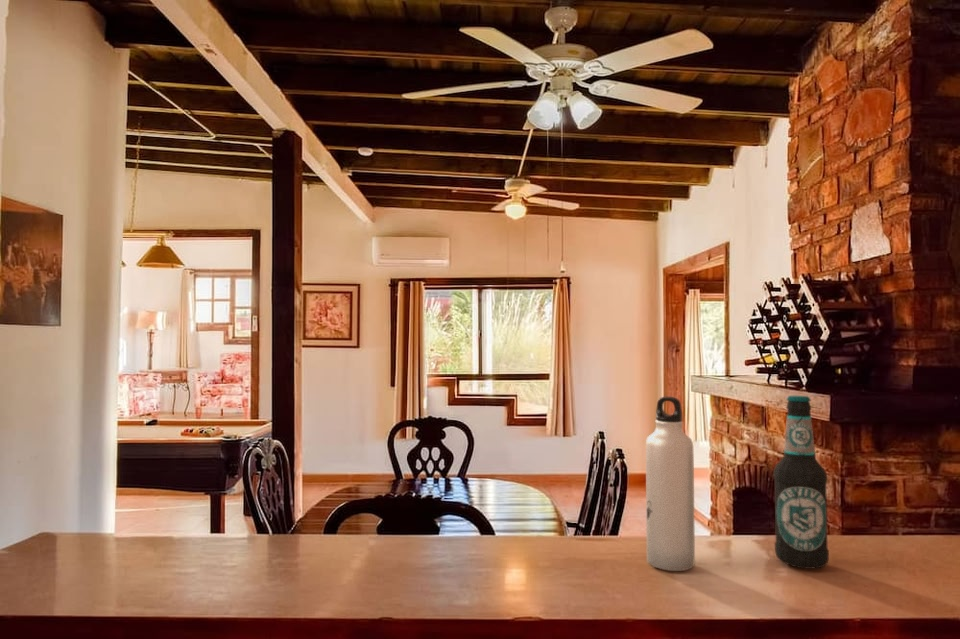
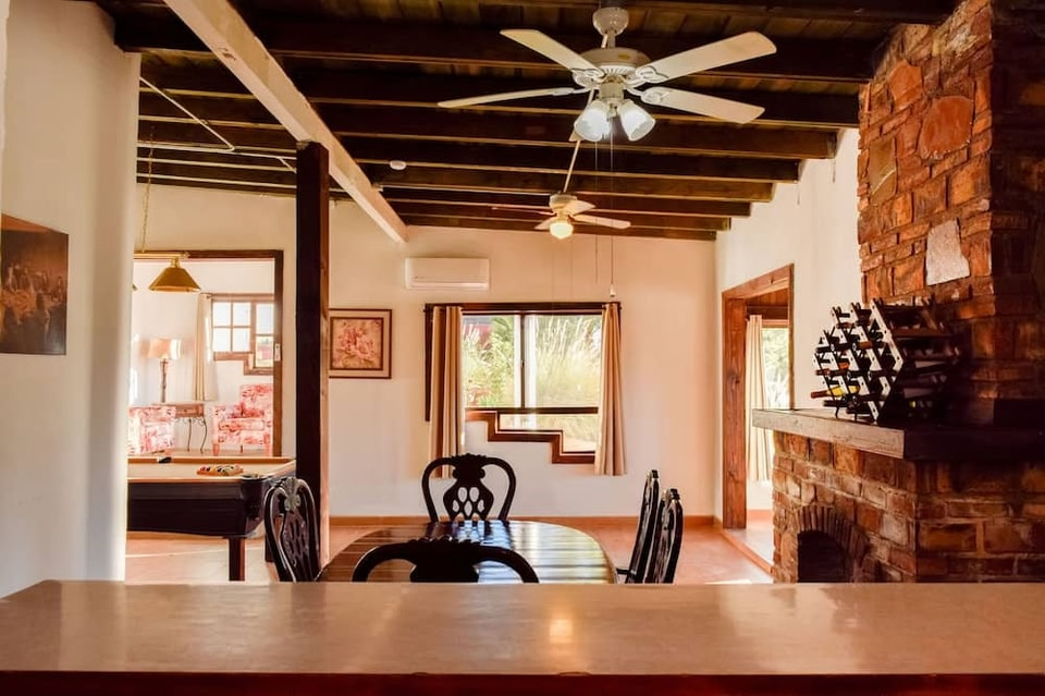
- water bottle [645,396,696,572]
- bottle [773,395,830,570]
